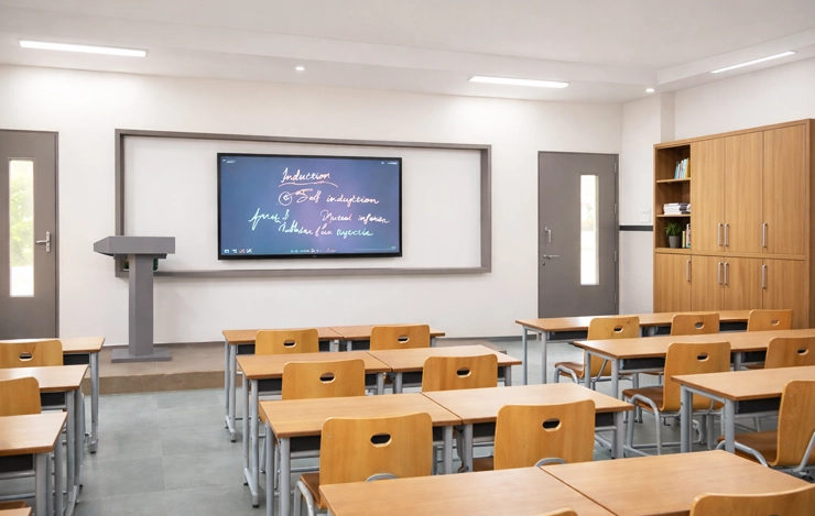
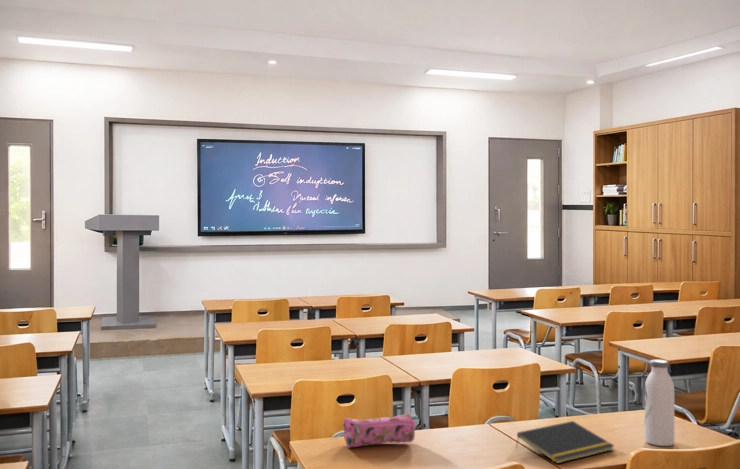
+ pencil case [342,412,418,449]
+ water bottle [644,359,675,447]
+ notepad [515,420,616,465]
